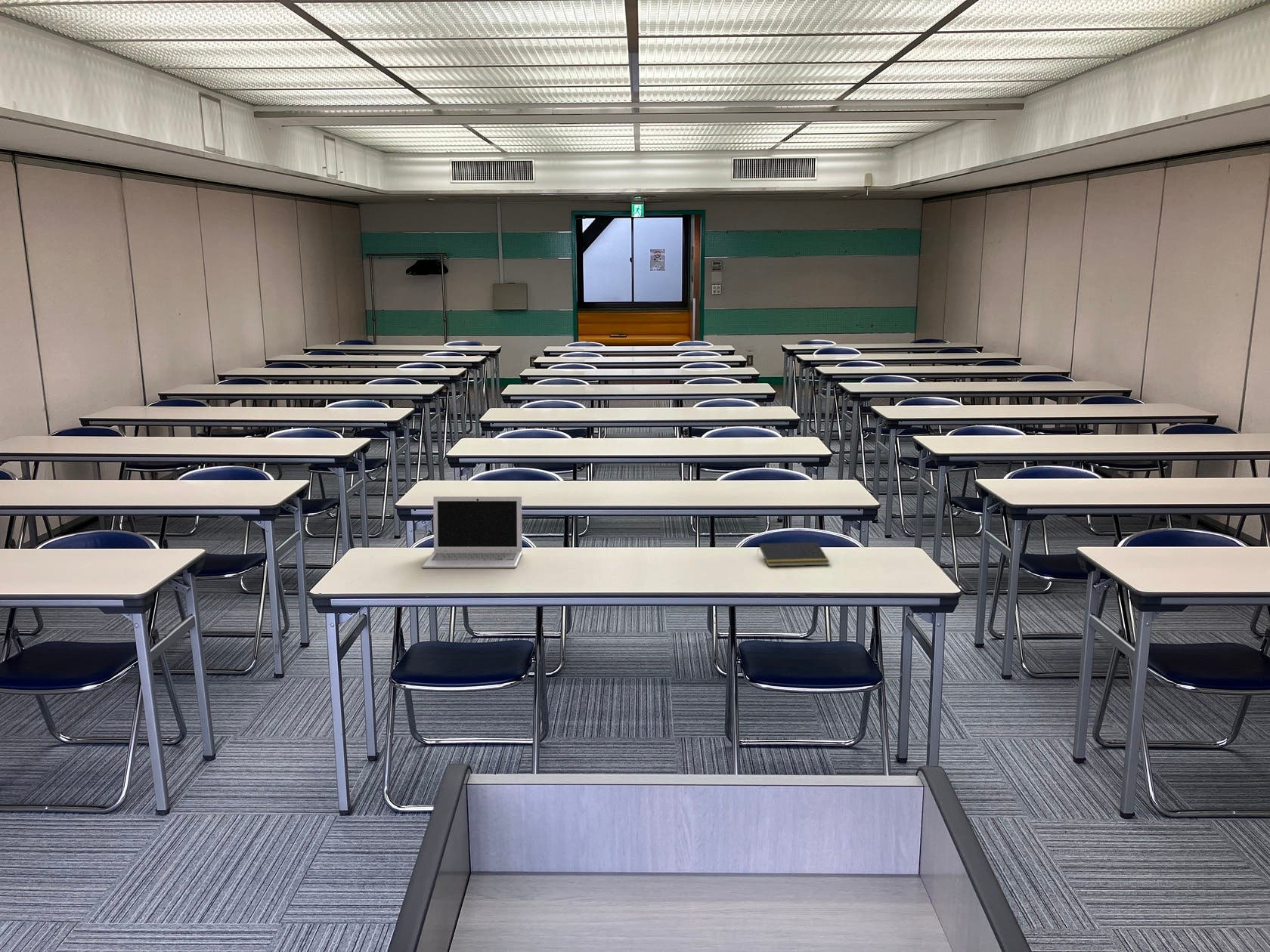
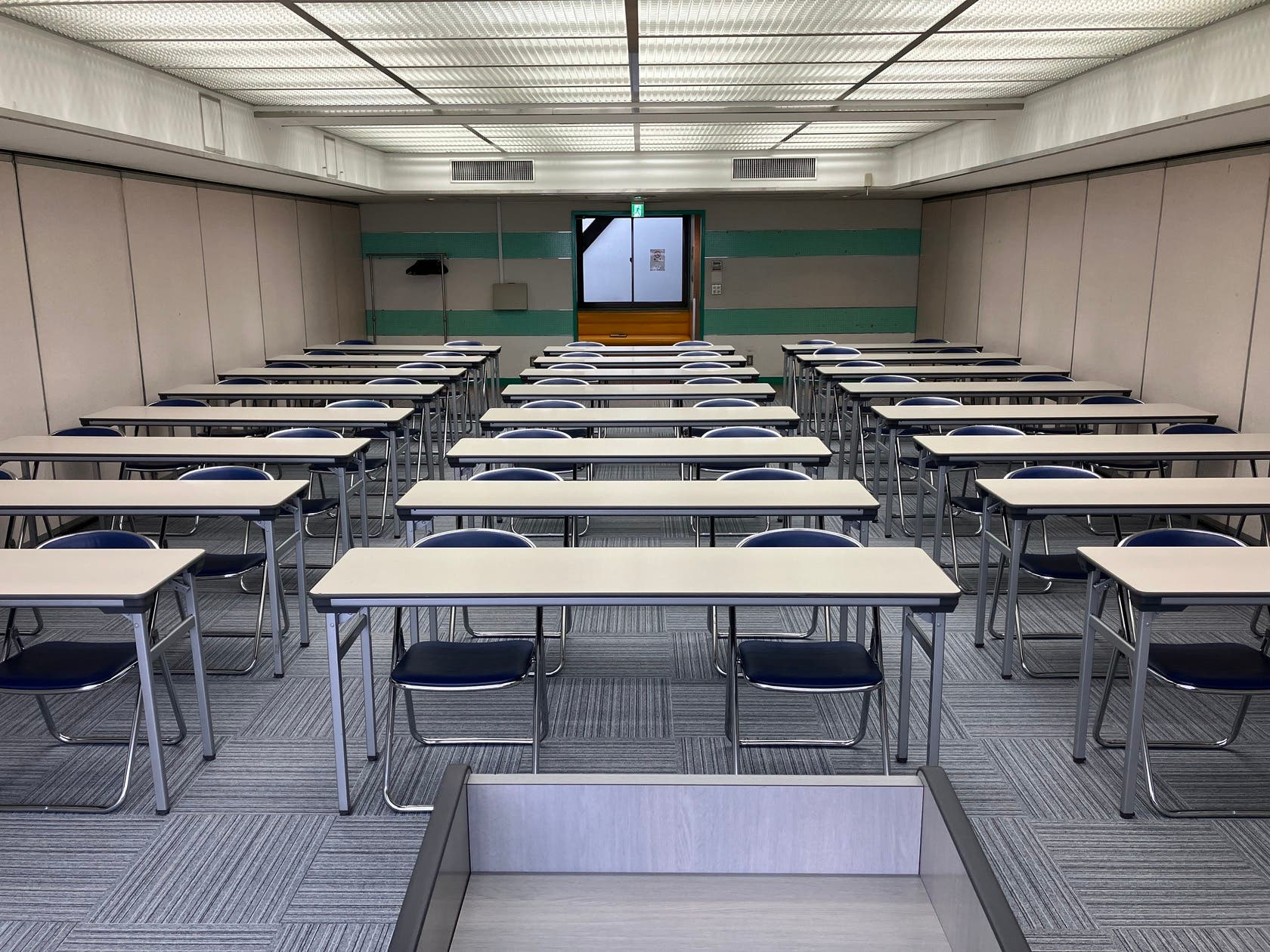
- notepad [757,542,830,567]
- laptop [422,496,523,569]
